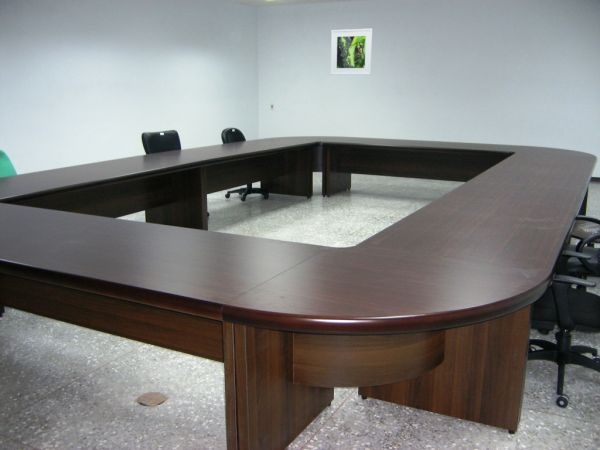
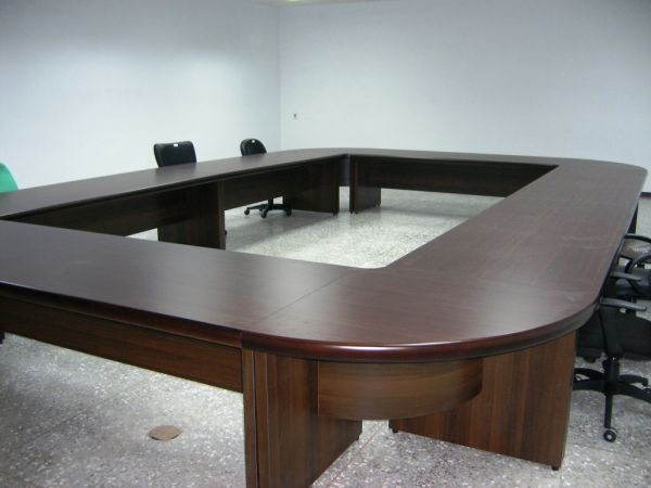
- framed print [330,28,373,76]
